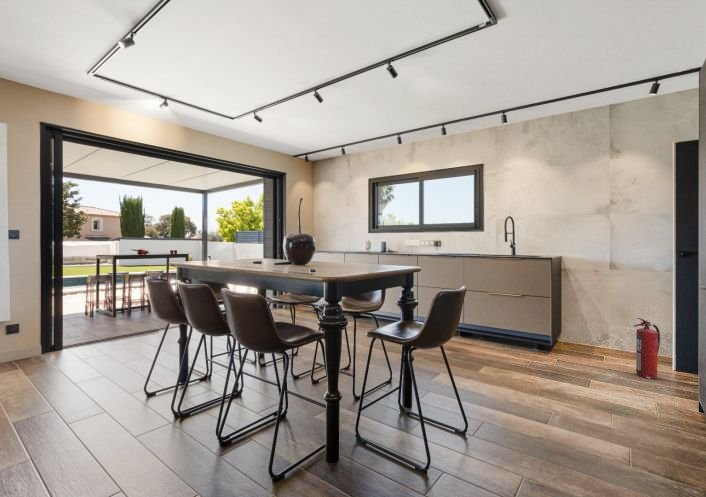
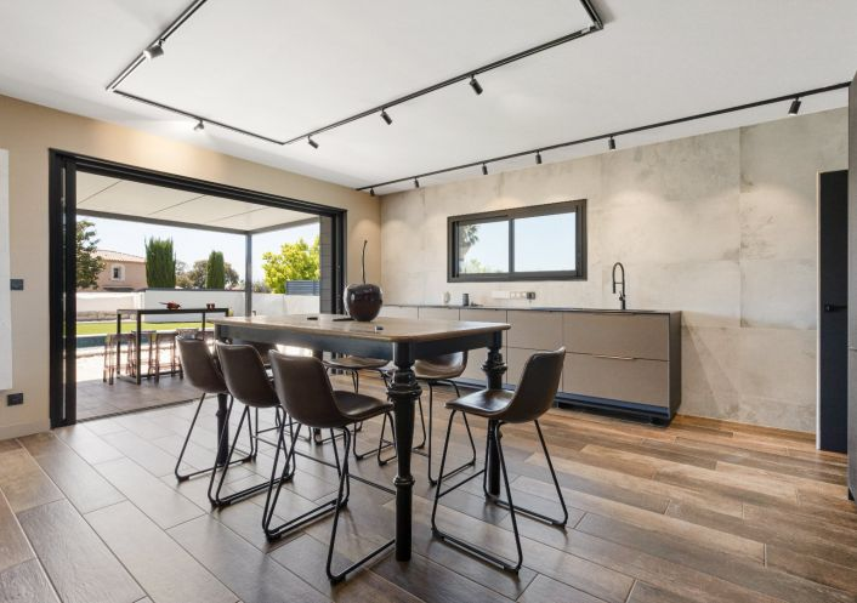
- fire extinguisher [633,317,661,380]
